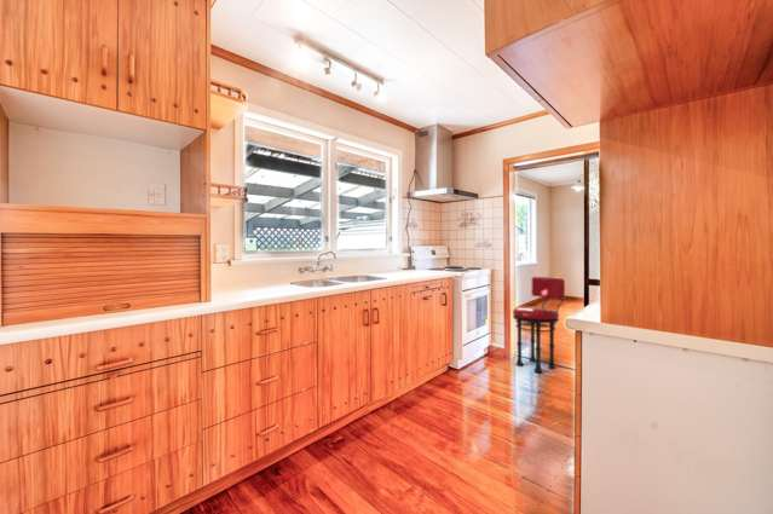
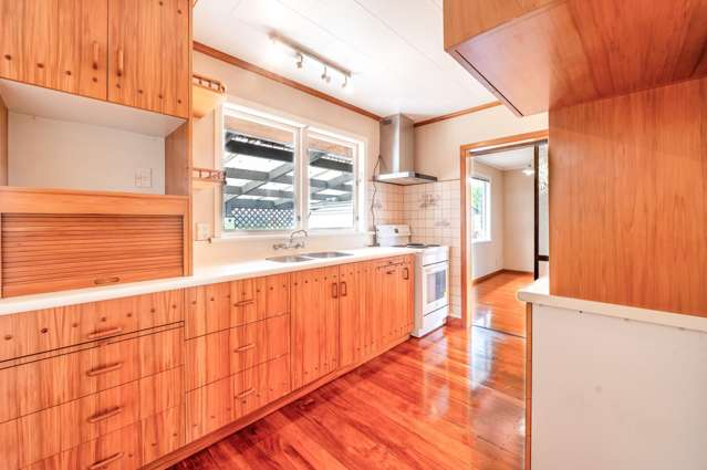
- stool [512,276,566,374]
